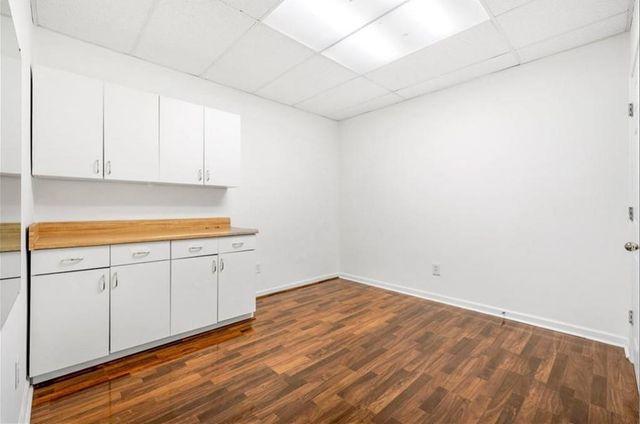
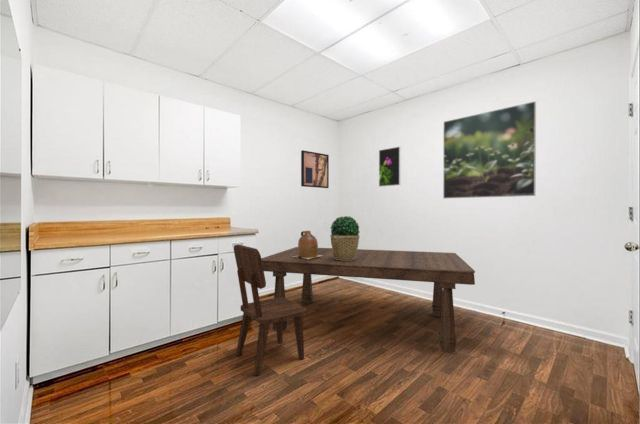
+ dining chair [233,243,308,377]
+ wall art [300,149,330,189]
+ potted plant [329,215,361,261]
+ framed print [442,100,537,200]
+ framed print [378,146,402,188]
+ ceramic jug [292,230,323,260]
+ dining table [261,246,476,353]
